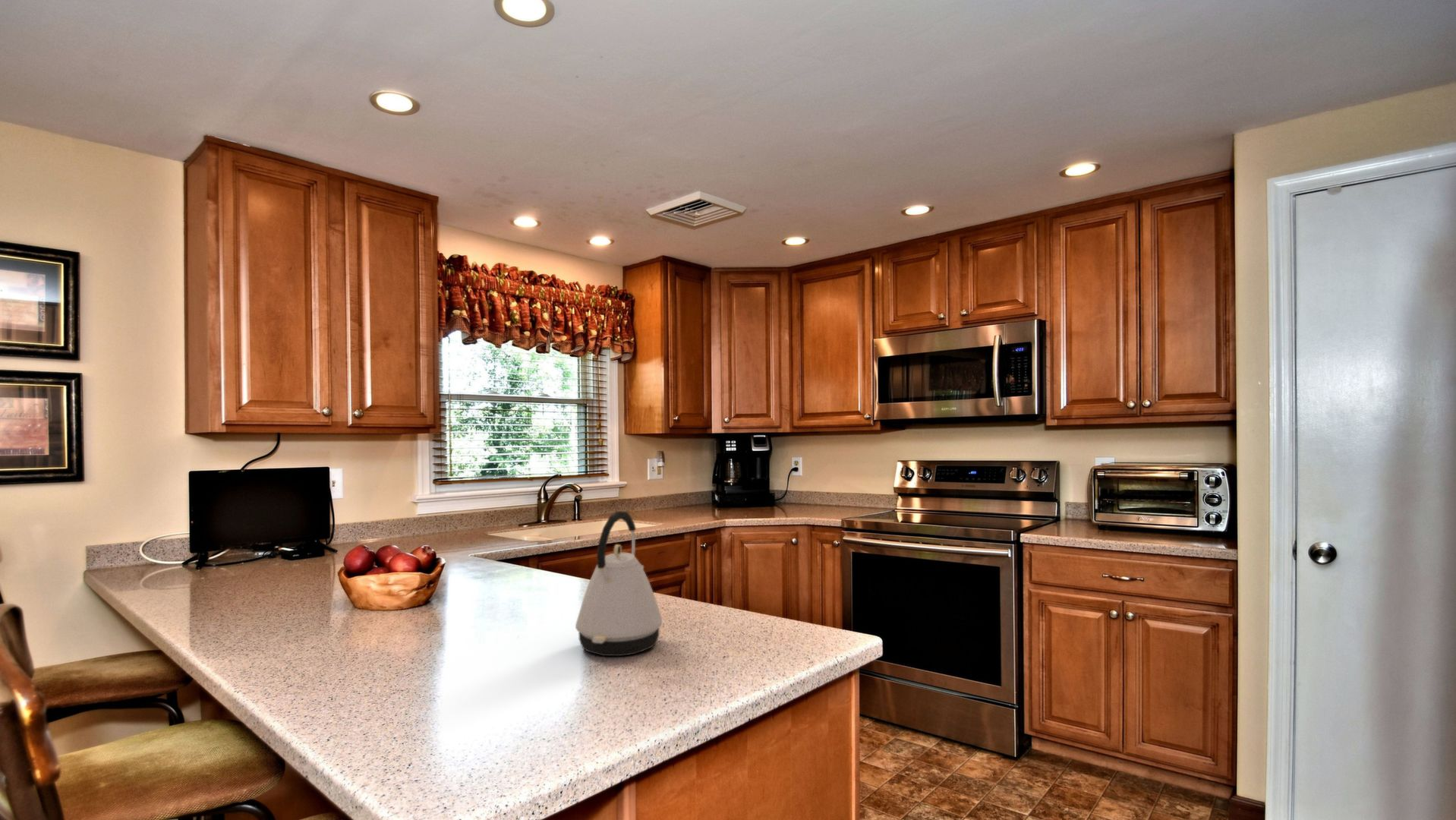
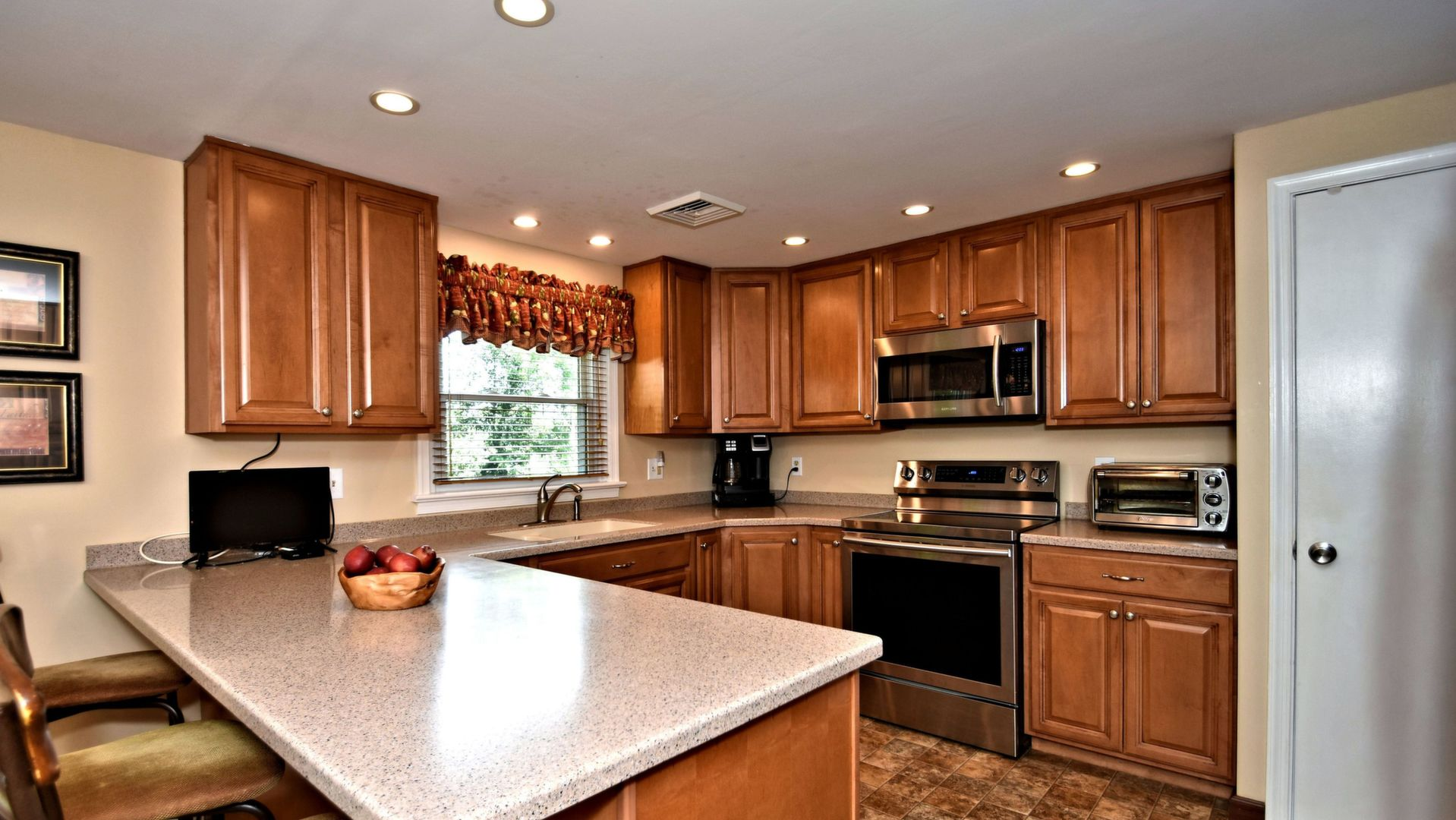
- kettle [575,510,663,657]
